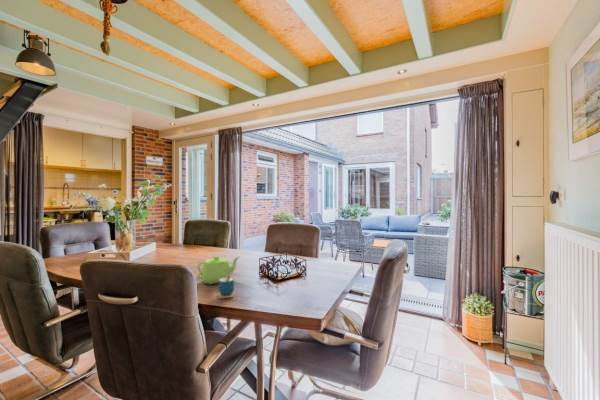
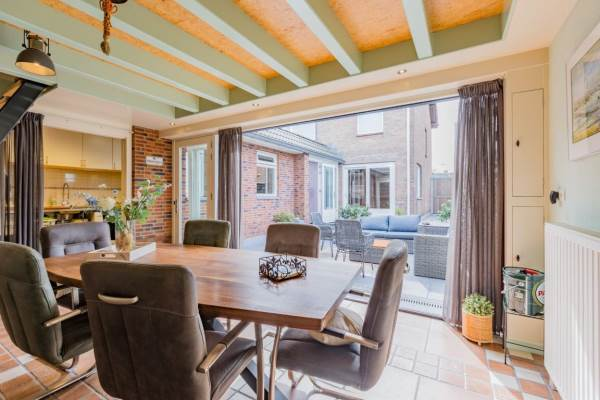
- cup [217,270,235,299]
- teapot [196,255,241,285]
